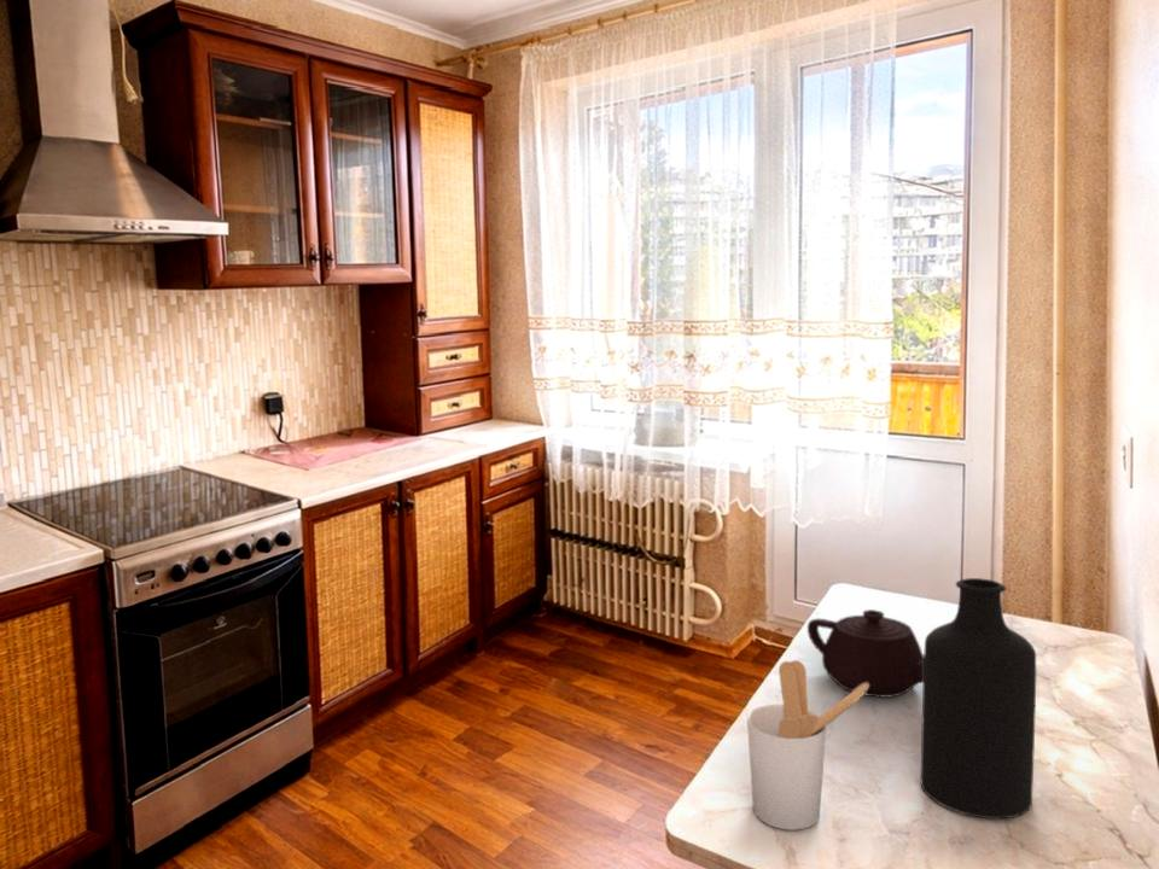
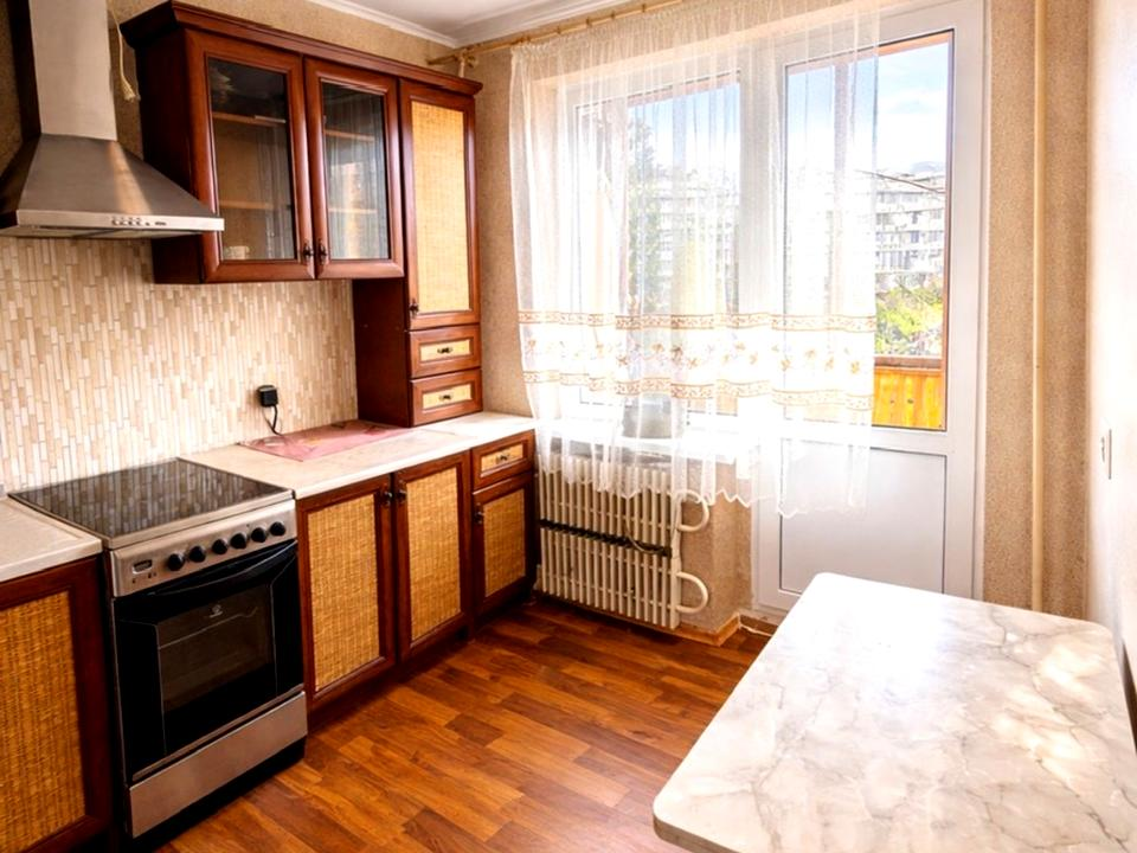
- bottle [920,577,1037,820]
- utensil holder [746,659,868,832]
- teapot [806,608,924,699]
